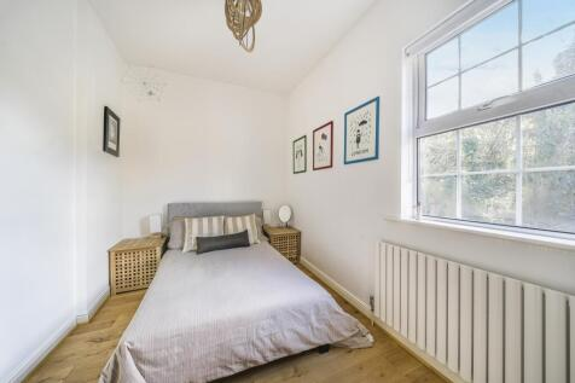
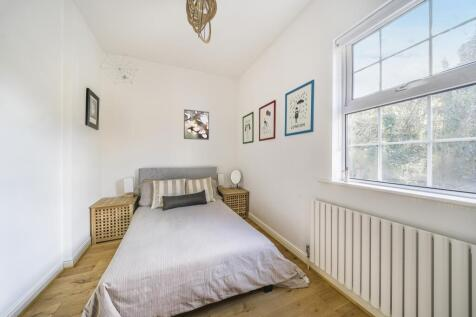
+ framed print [183,108,210,141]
